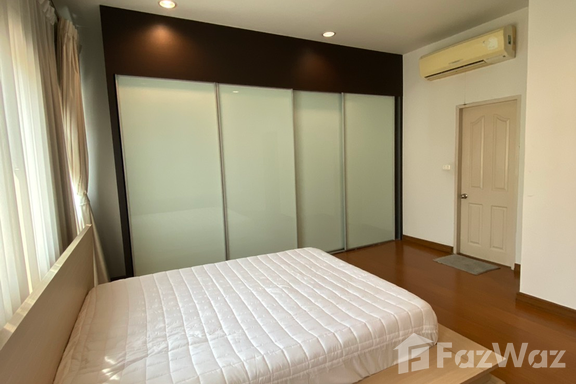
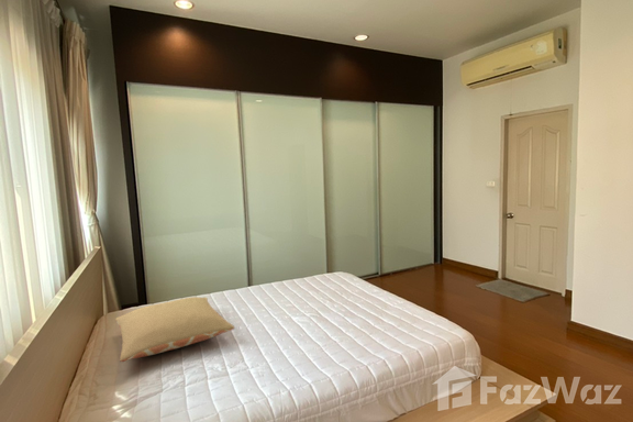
+ pillow [114,296,235,363]
